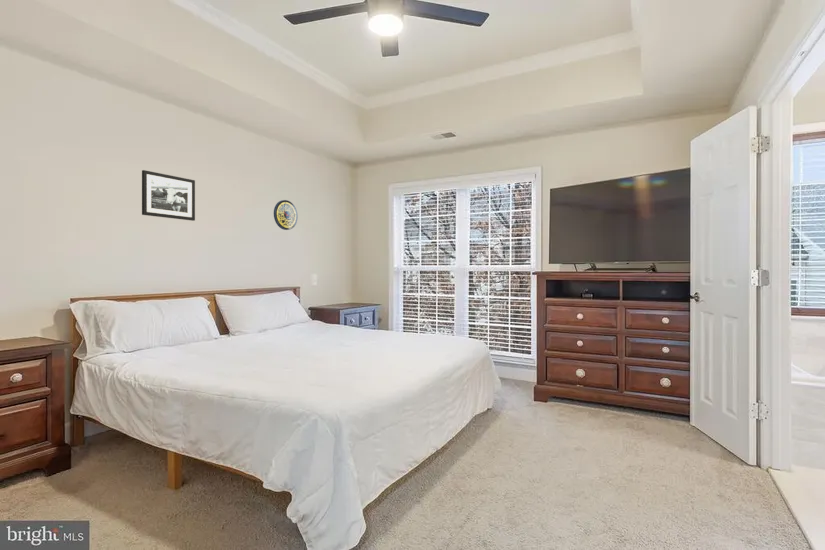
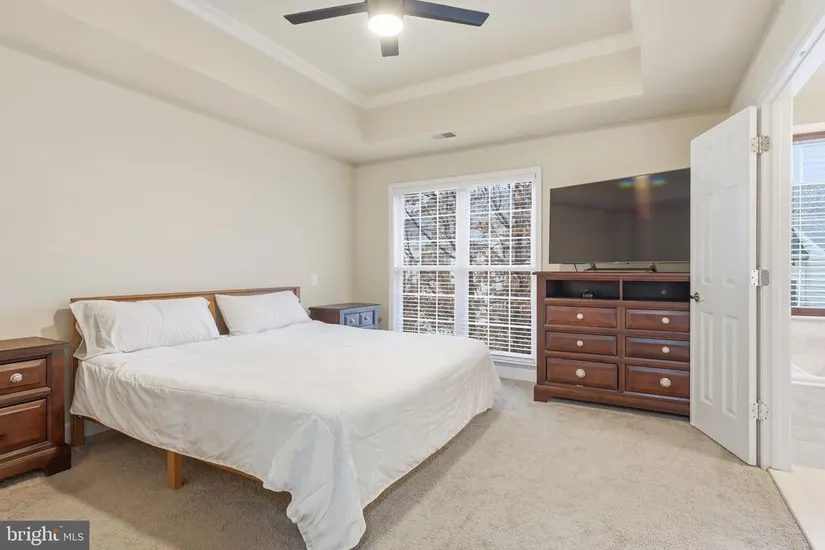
- wall clock [273,199,299,231]
- picture frame [141,169,196,222]
